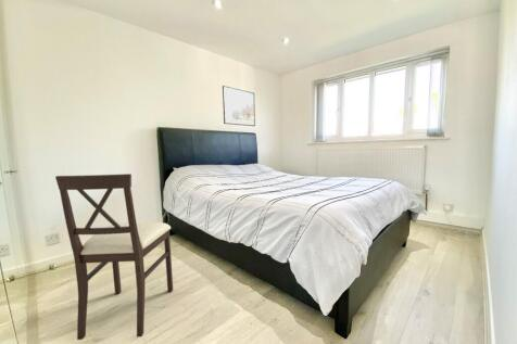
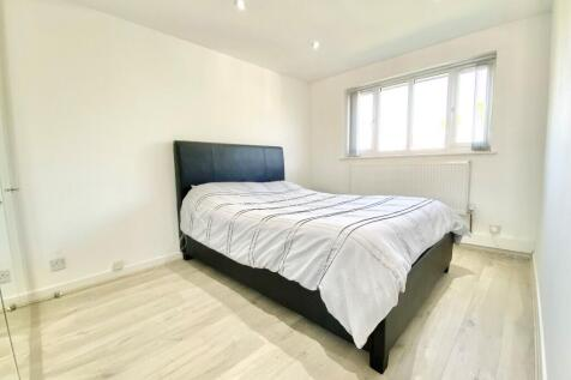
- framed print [222,85,256,127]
- chair [54,173,174,341]
